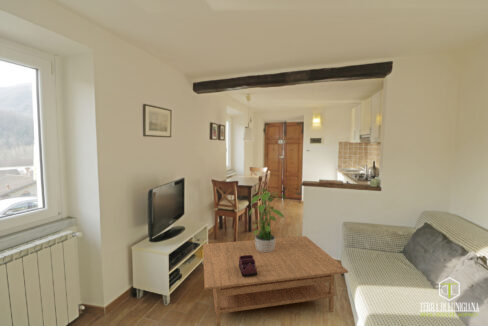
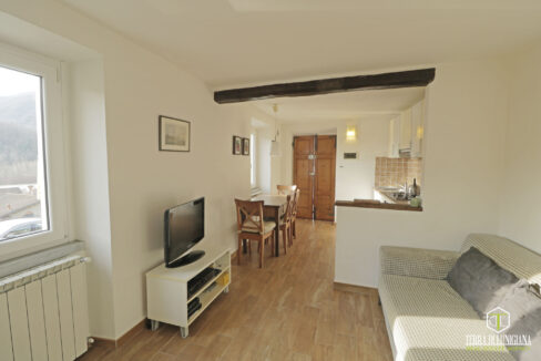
- decorative box [239,255,257,277]
- coffee table [202,235,349,326]
- potted plant [249,186,287,253]
